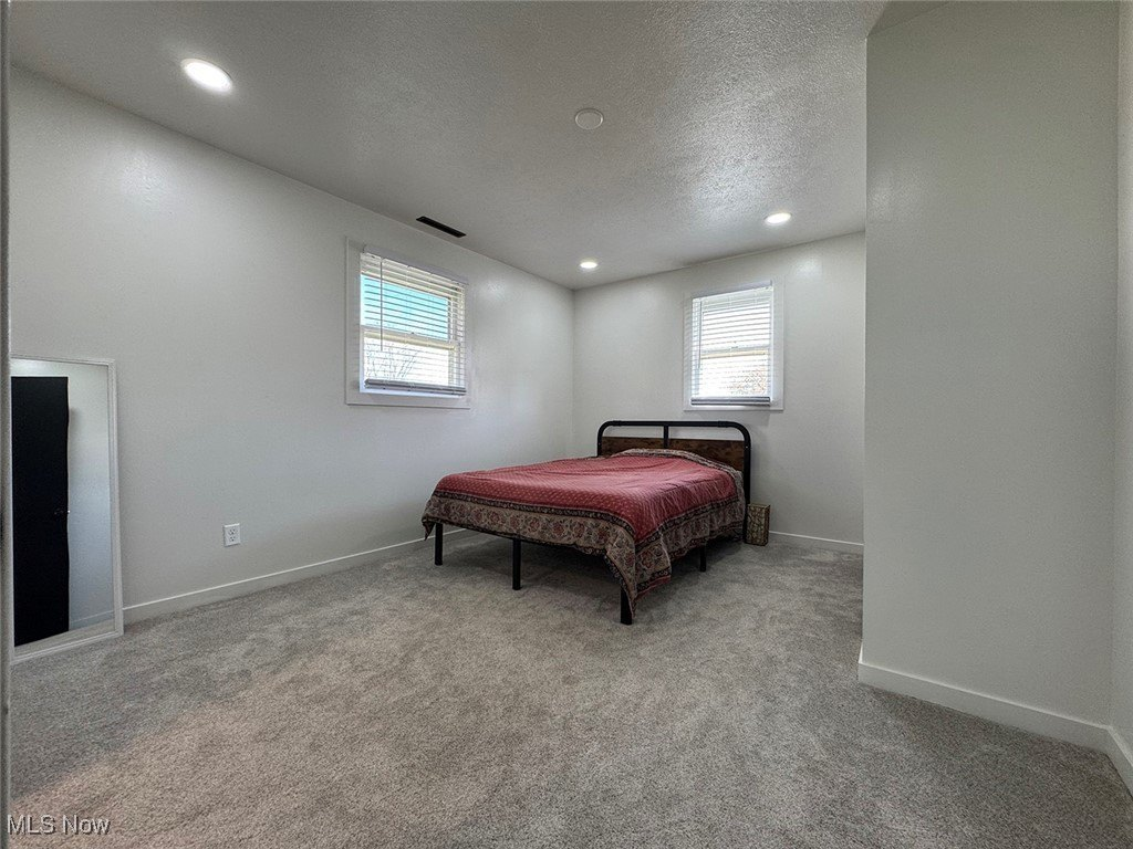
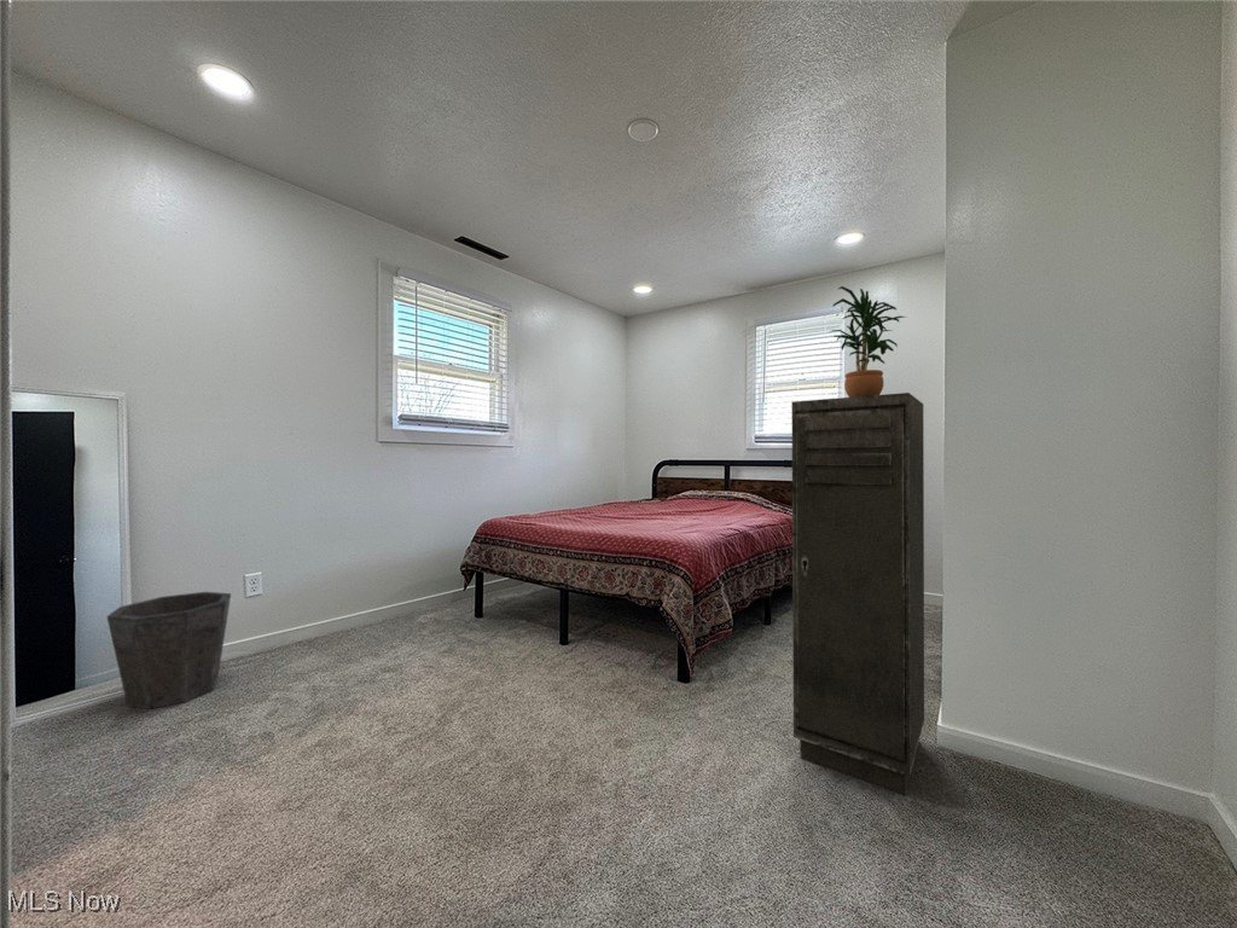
+ storage cabinet [790,392,925,796]
+ waste bin [105,591,232,710]
+ potted plant [827,285,907,398]
